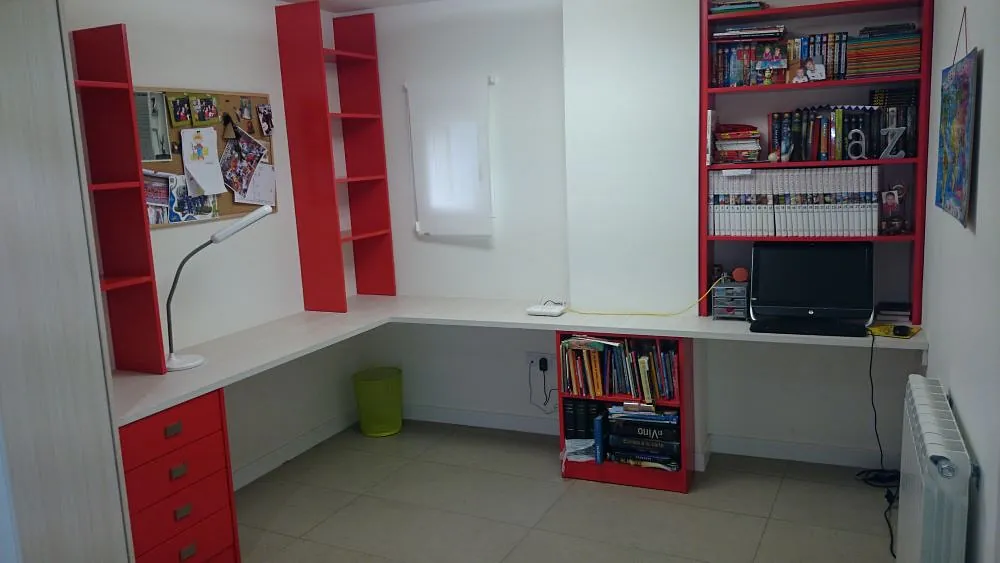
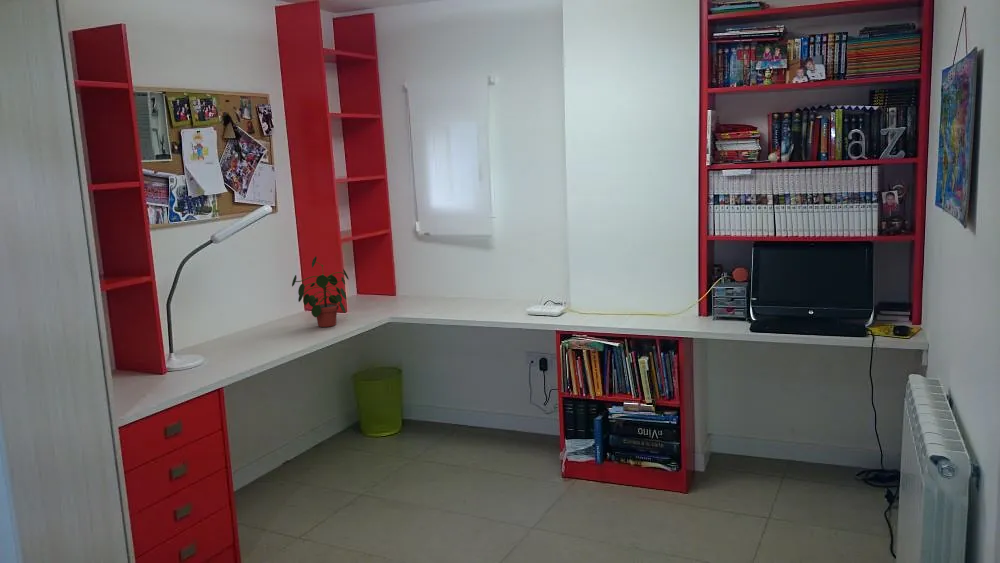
+ potted plant [291,255,350,328]
